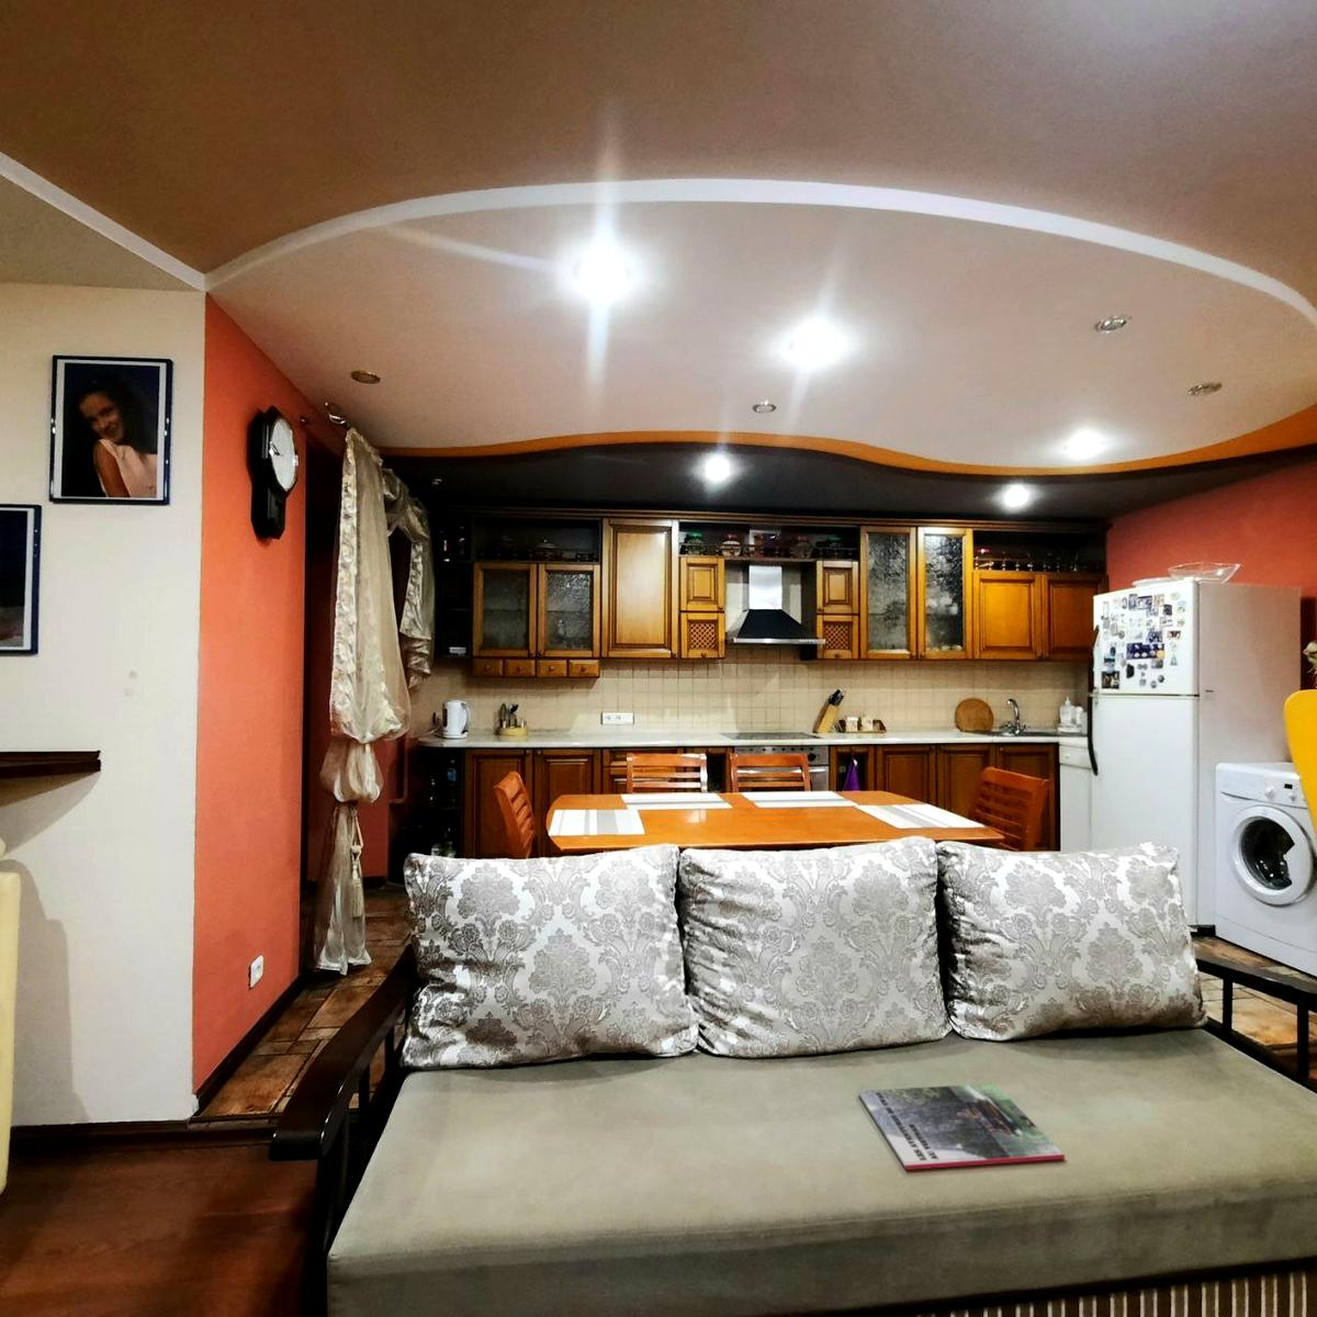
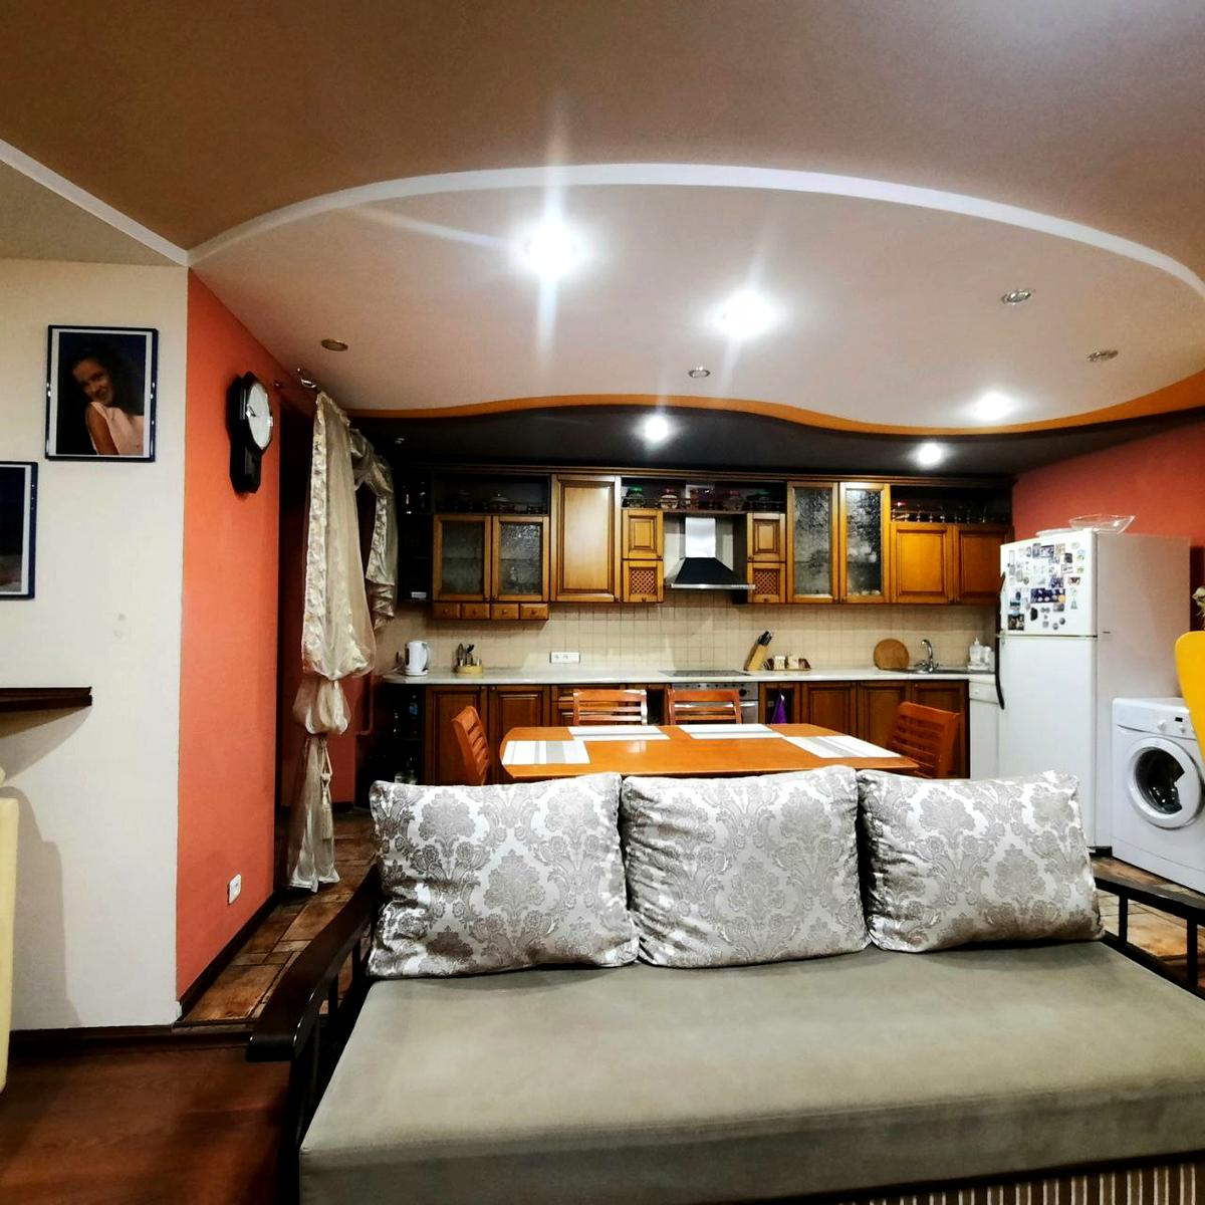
- magazine [857,1082,1066,1171]
